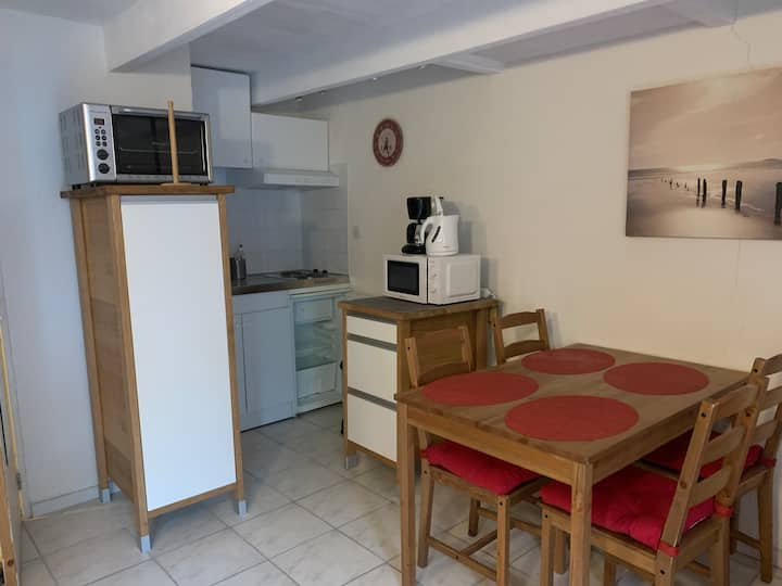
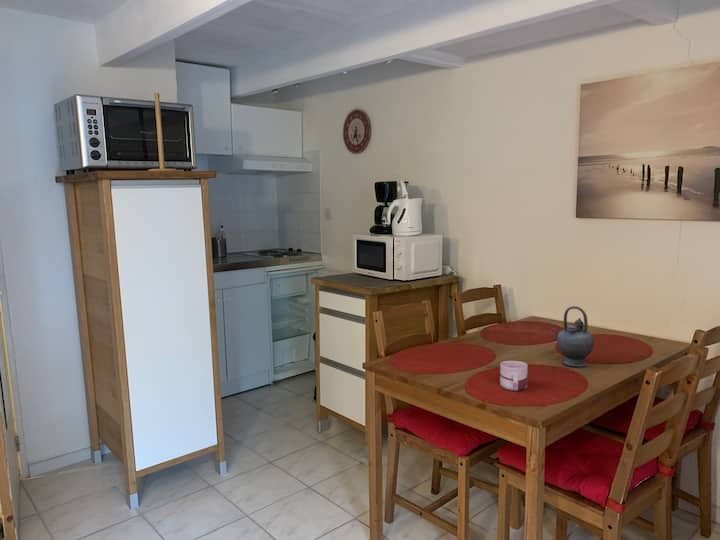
+ teapot [550,305,595,367]
+ mug [499,360,529,392]
